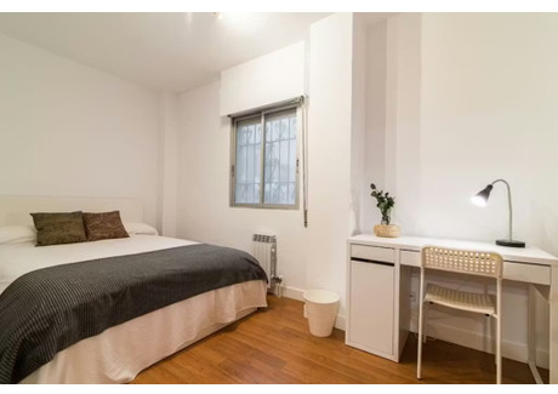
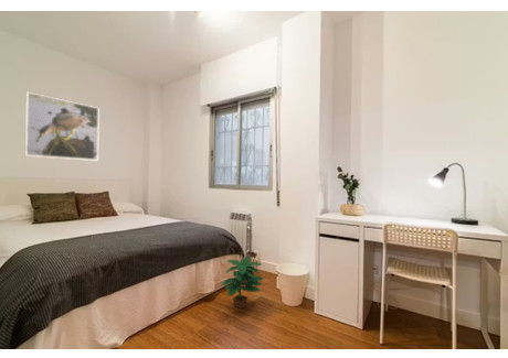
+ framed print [24,91,100,162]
+ potted plant [221,256,265,310]
